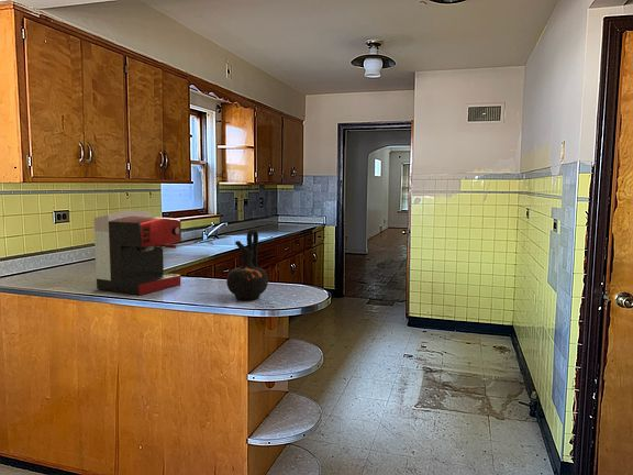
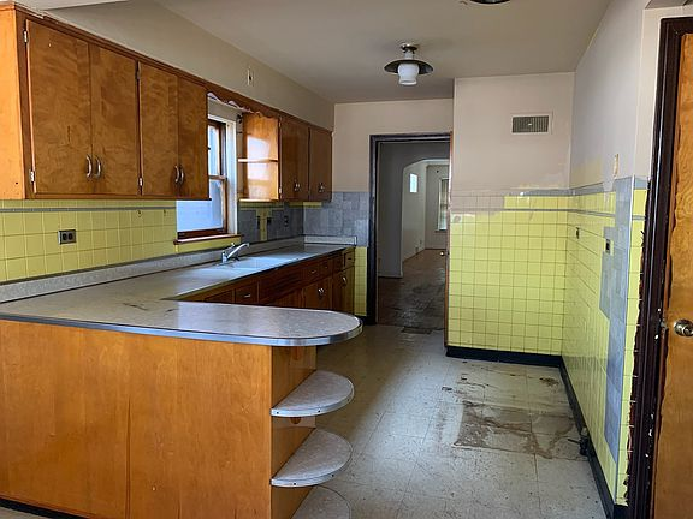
- coffee maker [93,209,182,296]
- ceramic jug [225,229,269,301]
